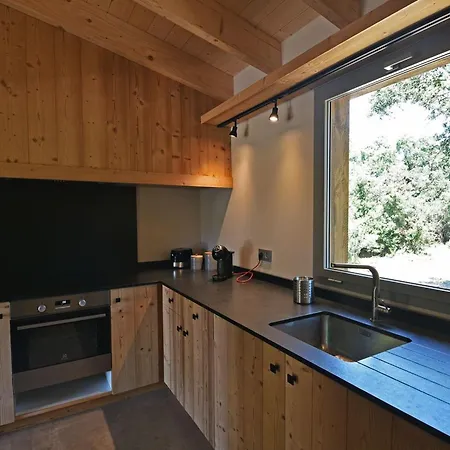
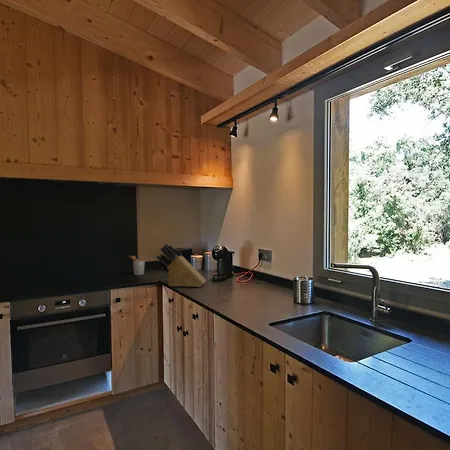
+ utensil holder [128,253,146,276]
+ knife block [155,243,207,288]
